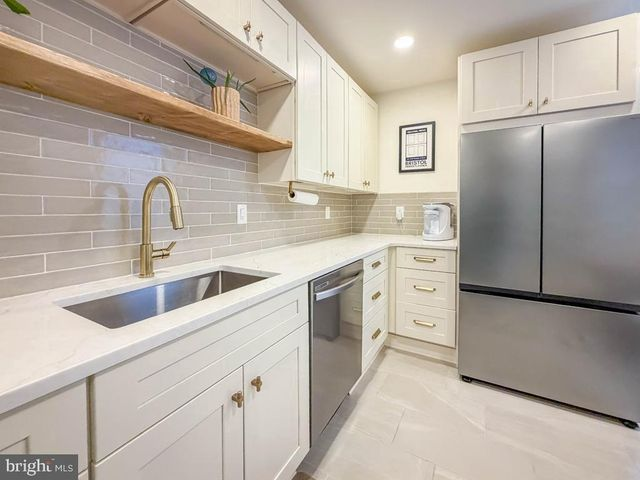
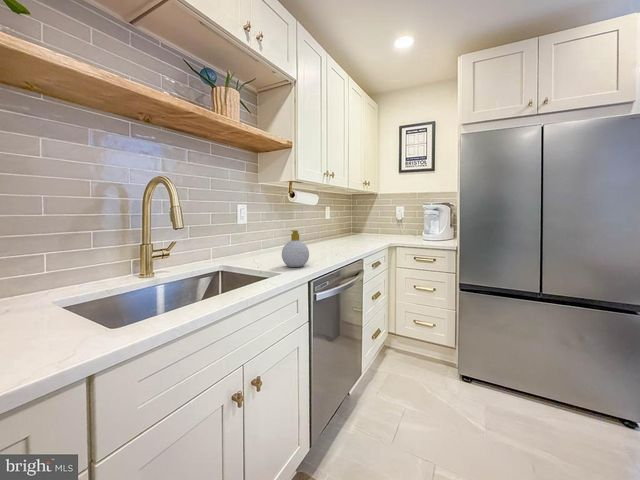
+ soap bottle [281,229,310,268]
